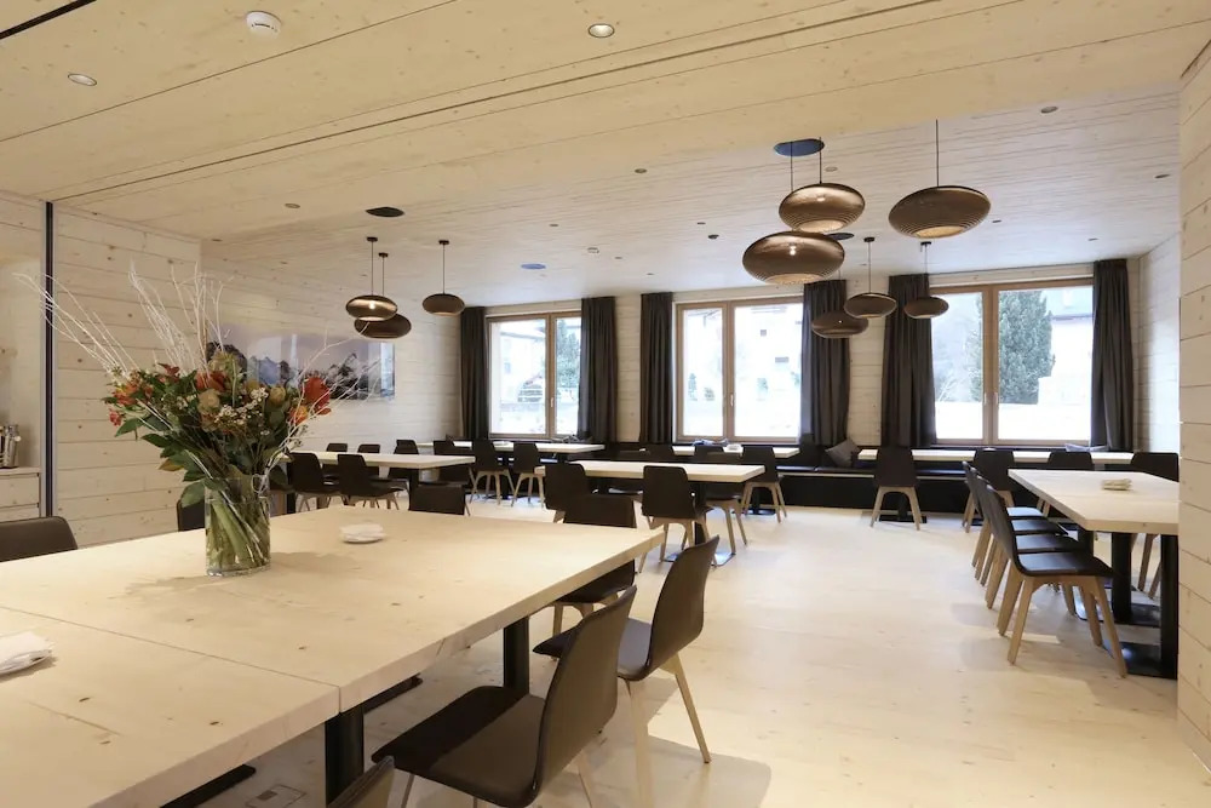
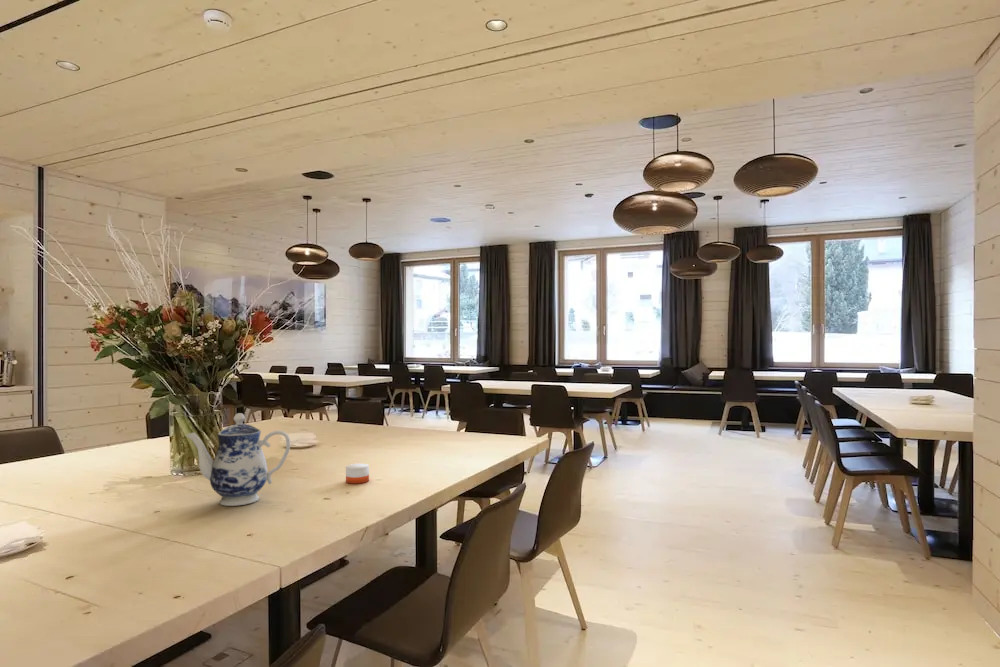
+ candle [345,463,370,485]
+ teapot [185,412,291,507]
